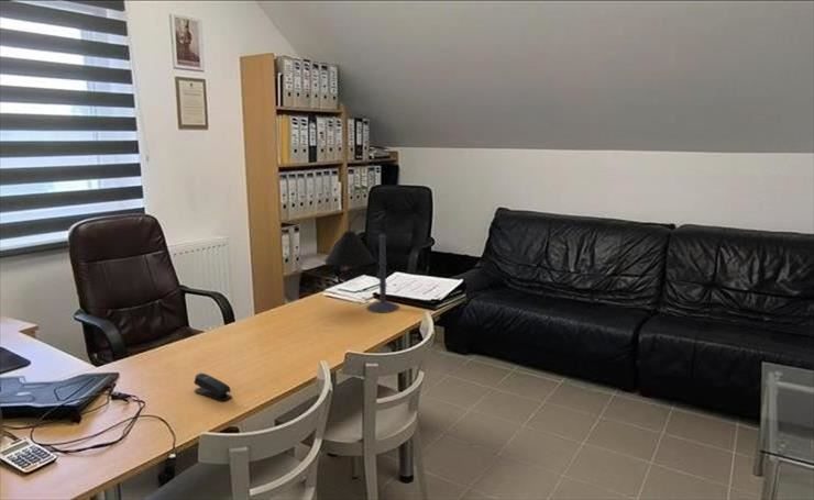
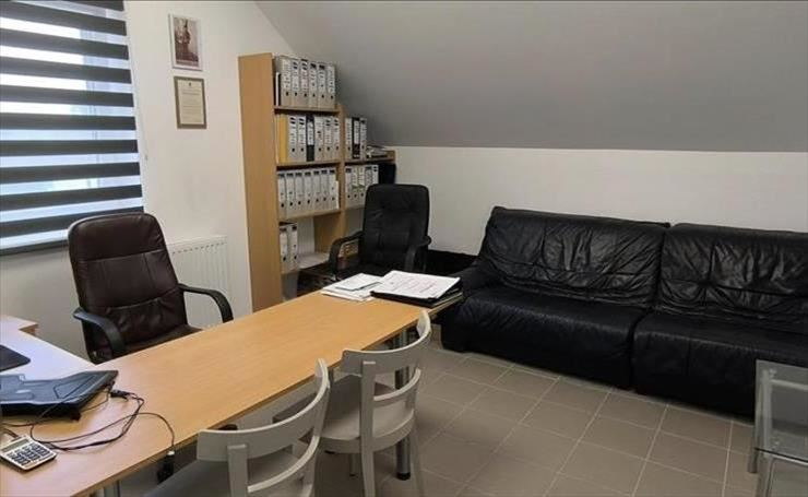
- desk lamp [323,212,400,314]
- stapler [193,373,233,401]
